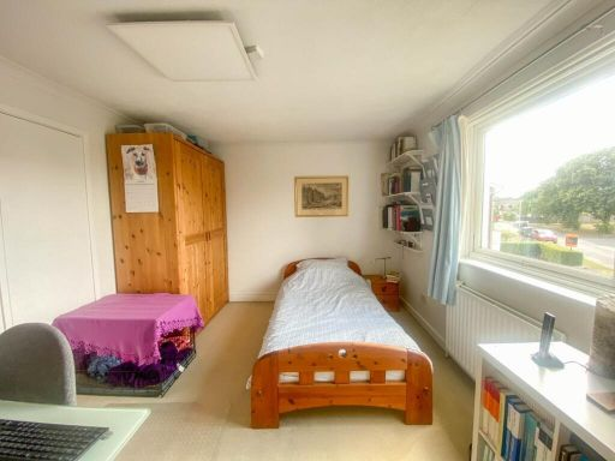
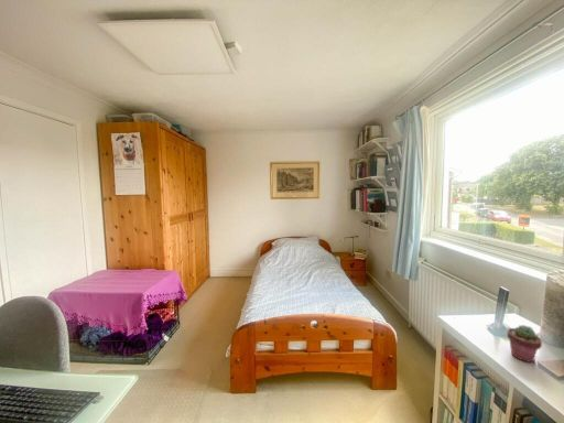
+ potted succulent [506,324,543,364]
